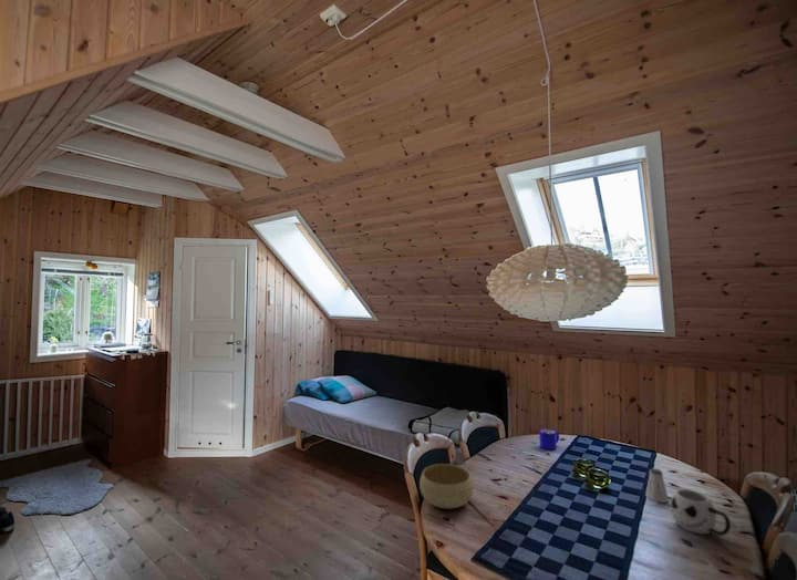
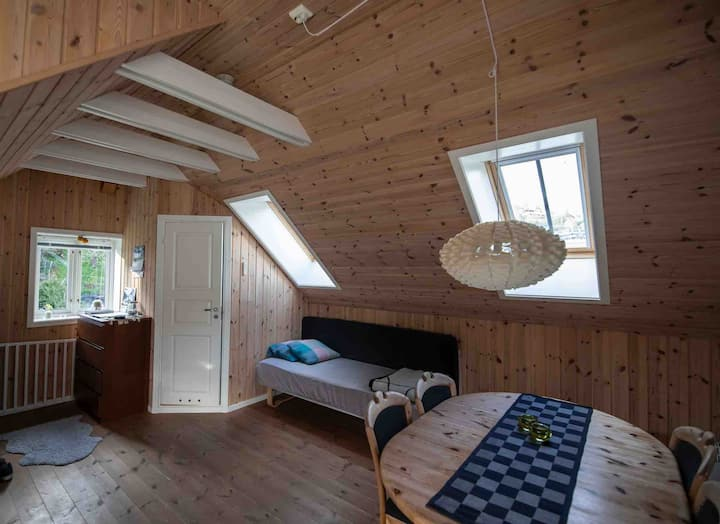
- bowl [418,463,475,510]
- saltshaker [644,467,670,504]
- mug [670,488,732,537]
- mug [538,427,560,450]
